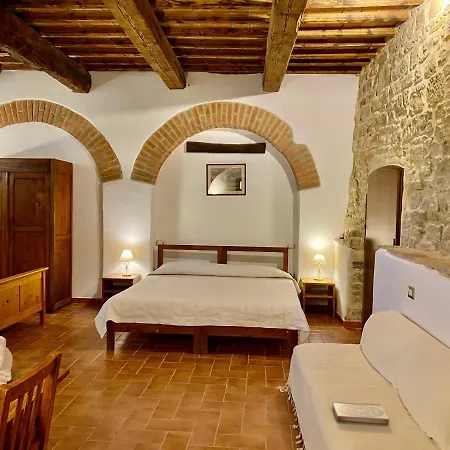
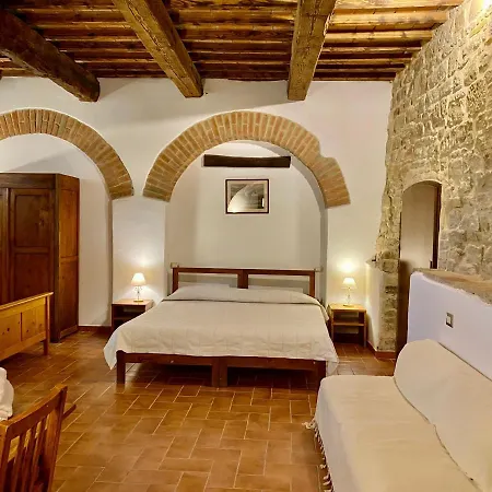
- book [332,401,390,425]
